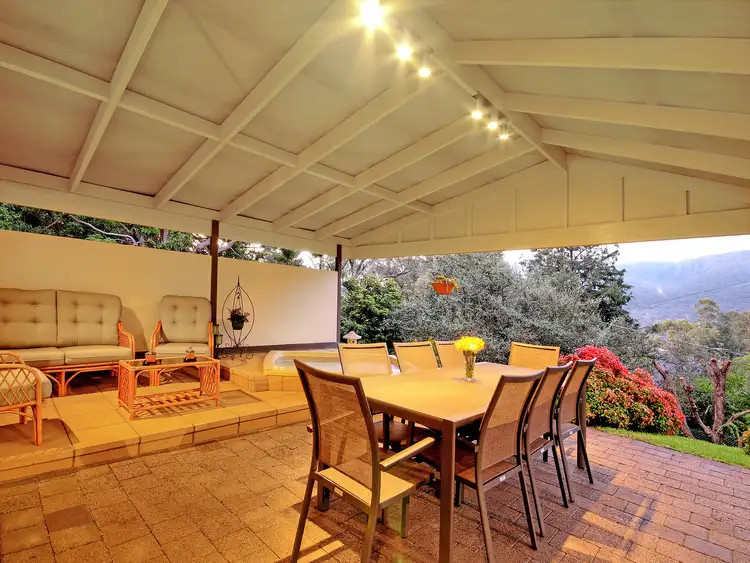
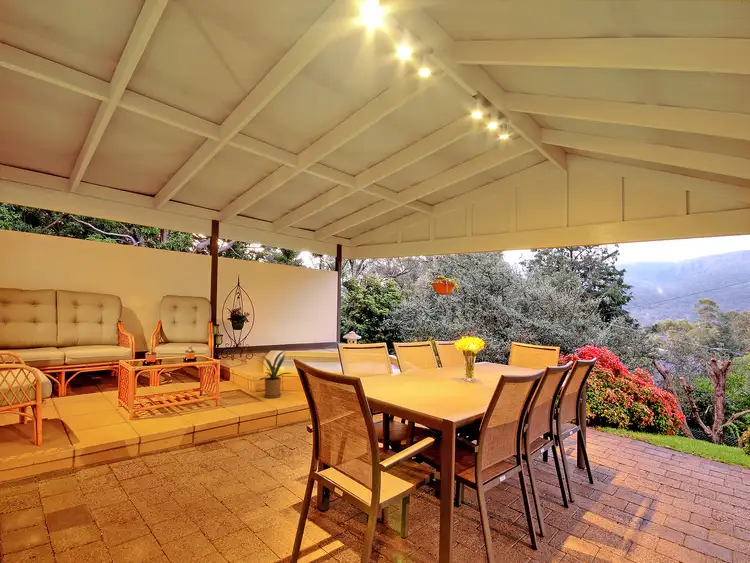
+ house plant [254,349,293,399]
